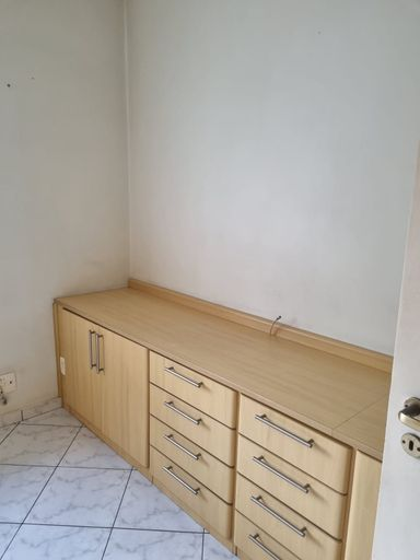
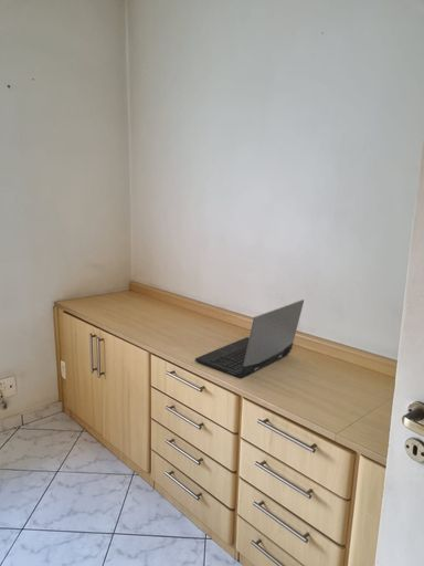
+ laptop computer [194,298,305,379]
